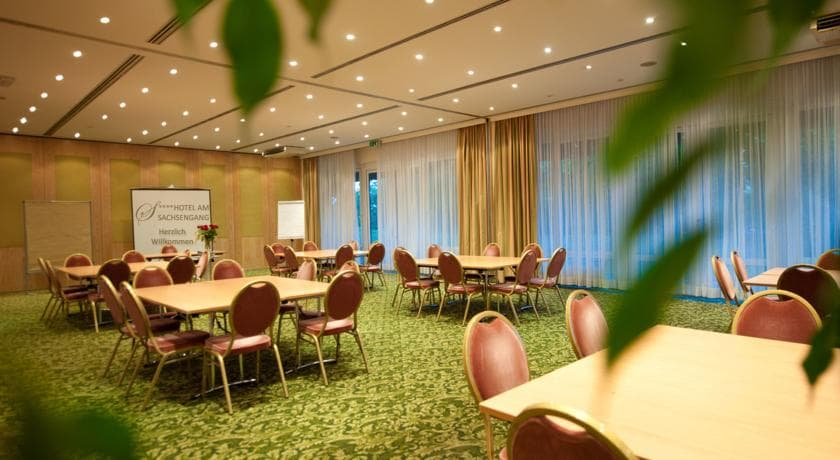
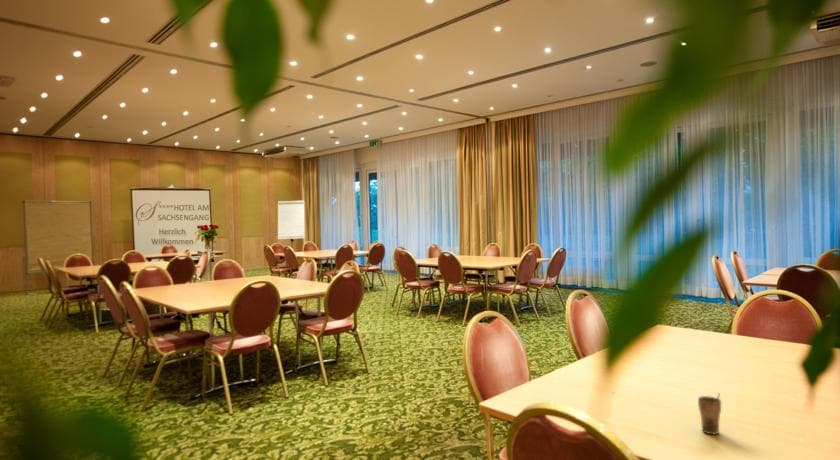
+ cup [697,392,722,435]
